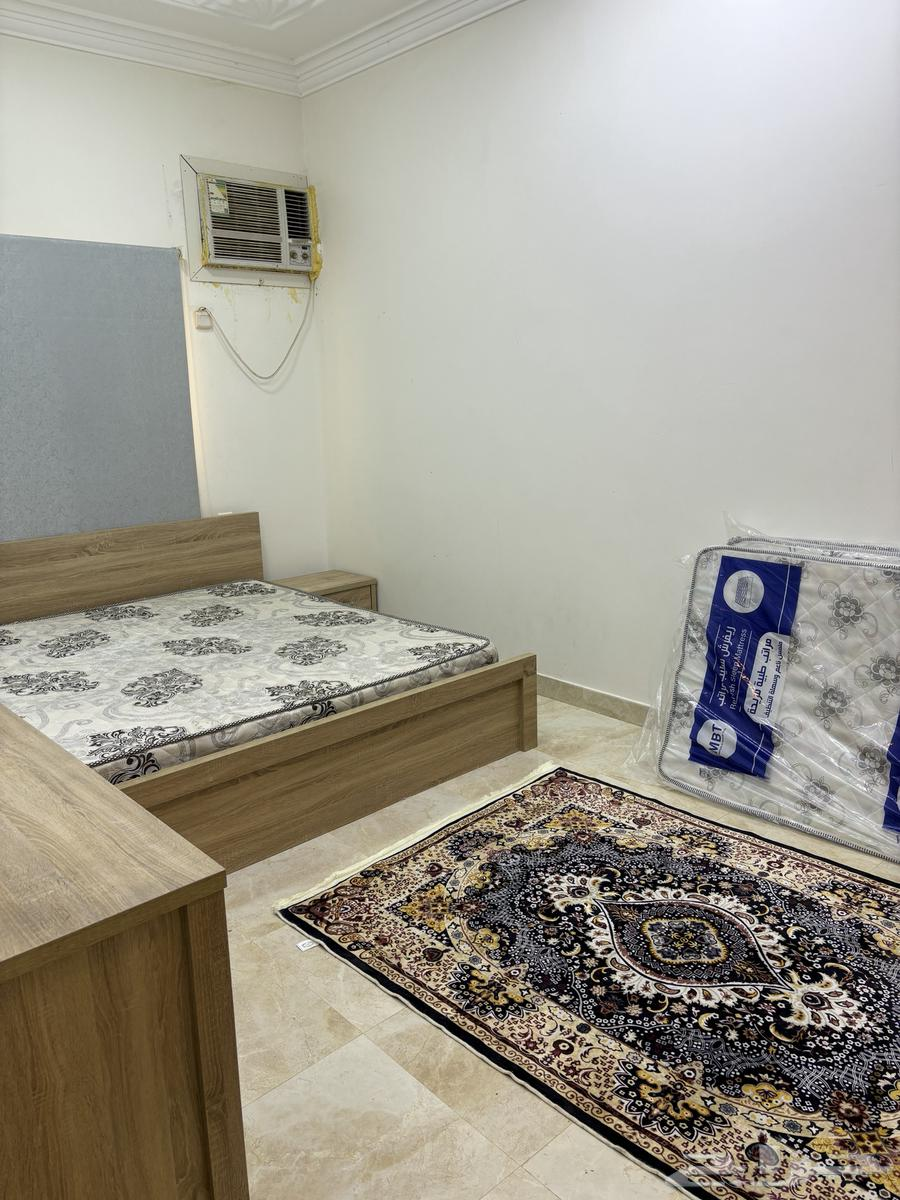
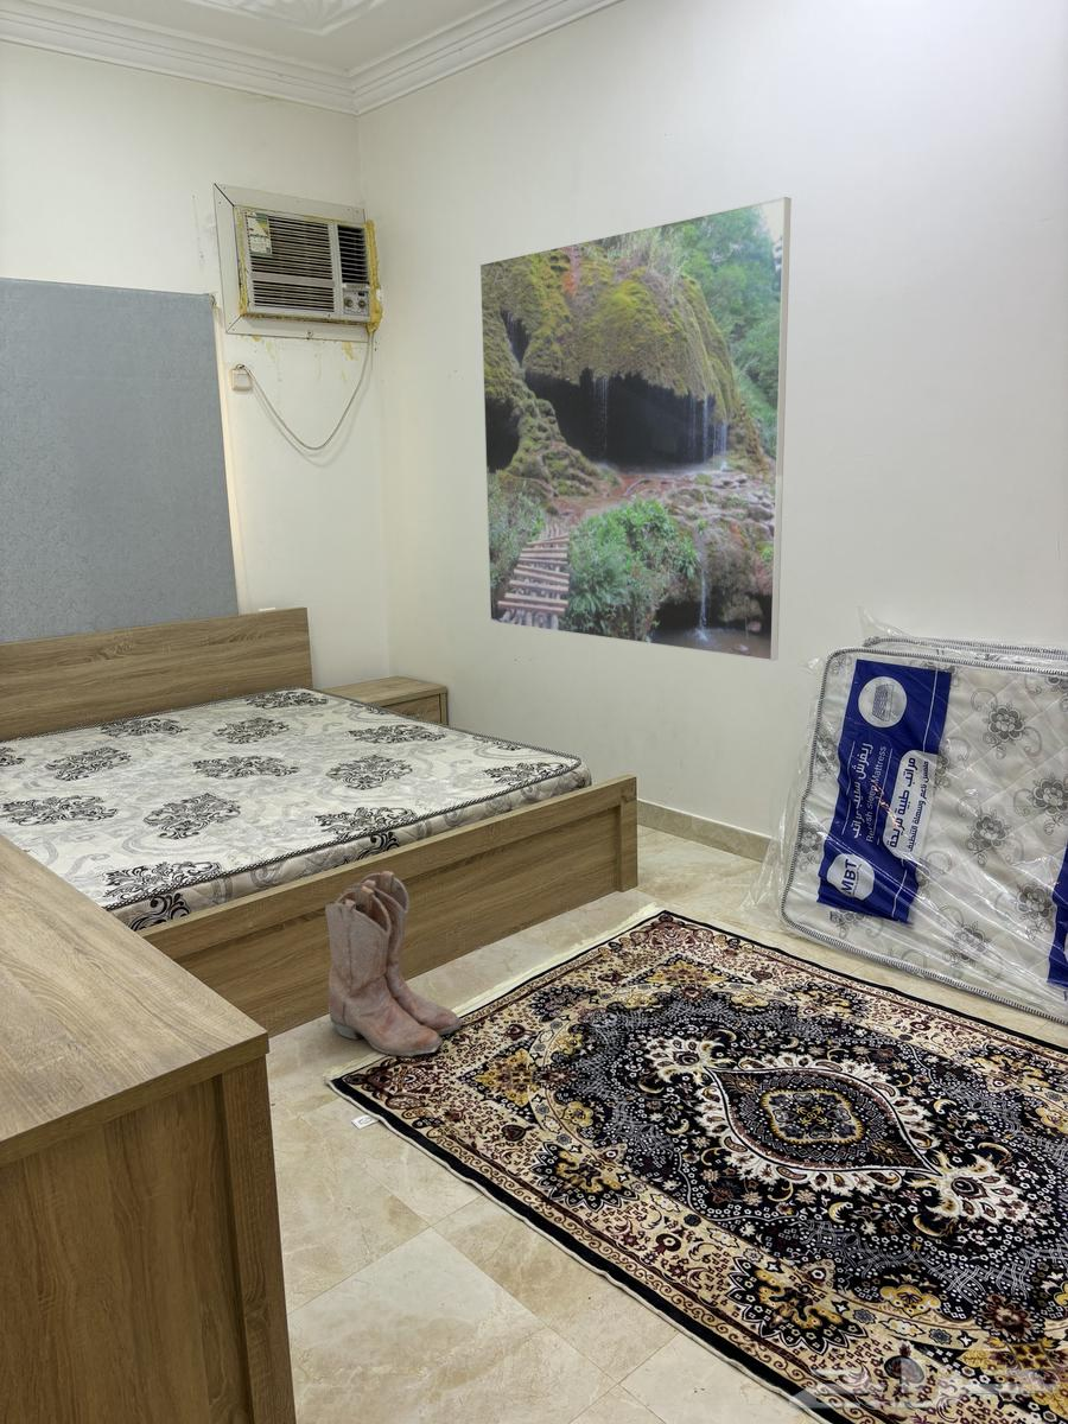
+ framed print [478,196,793,662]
+ boots [324,870,464,1059]
